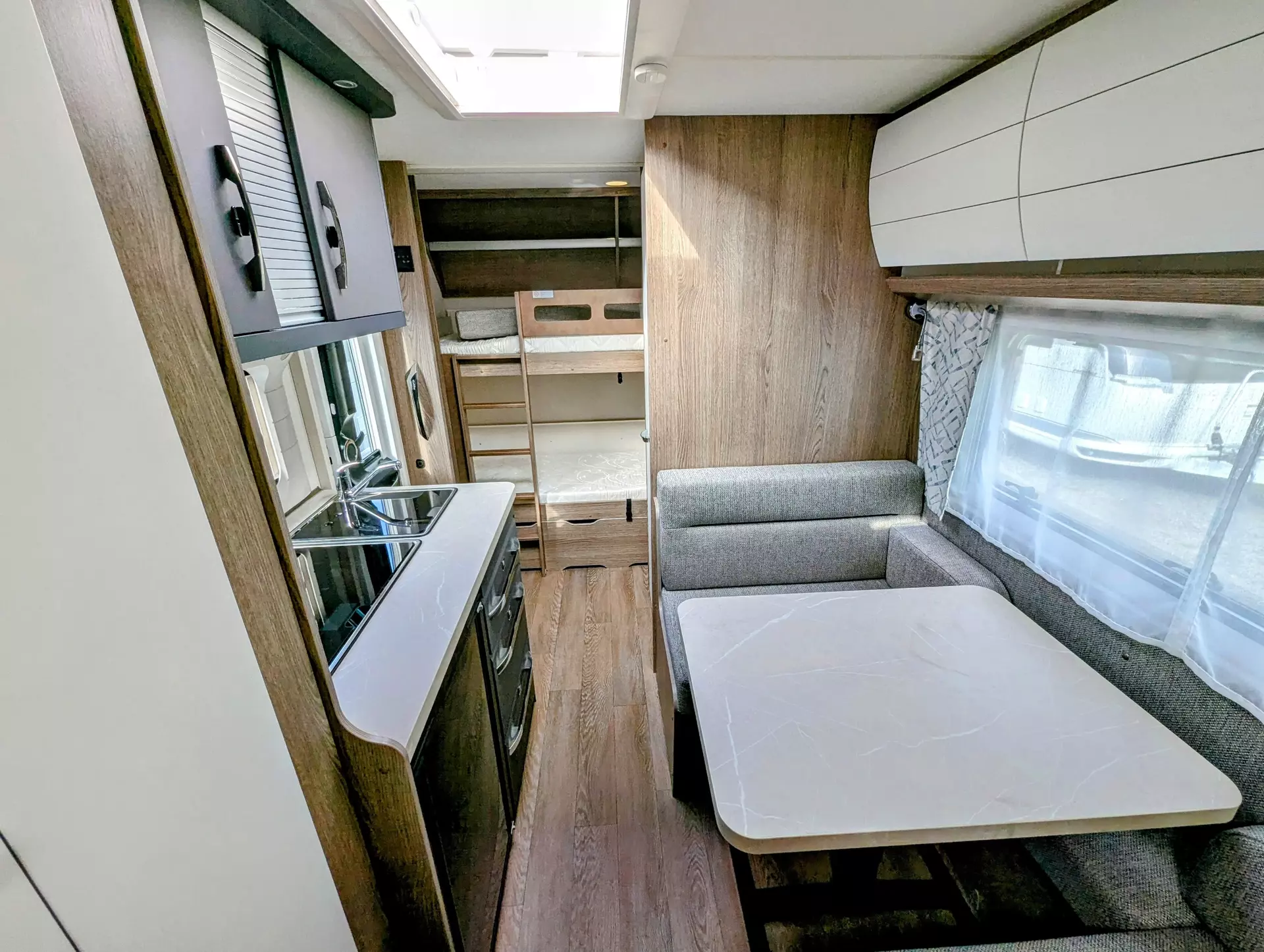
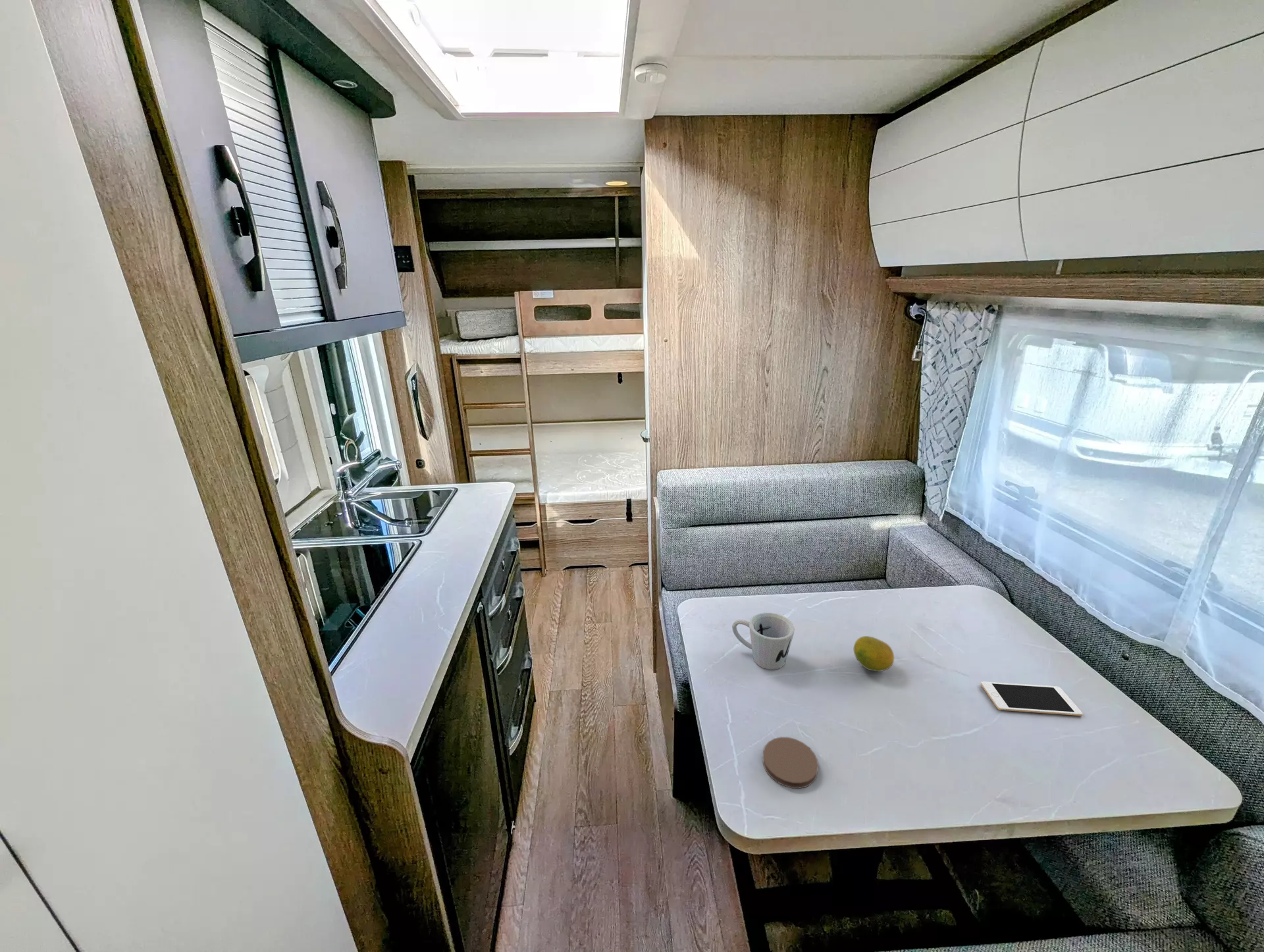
+ cell phone [980,681,1083,716]
+ mug [731,612,795,670]
+ coaster [762,736,819,789]
+ fruit [853,635,895,672]
